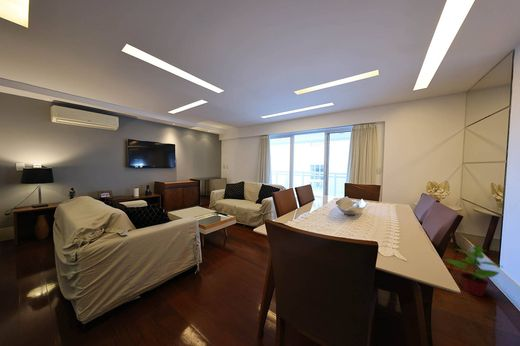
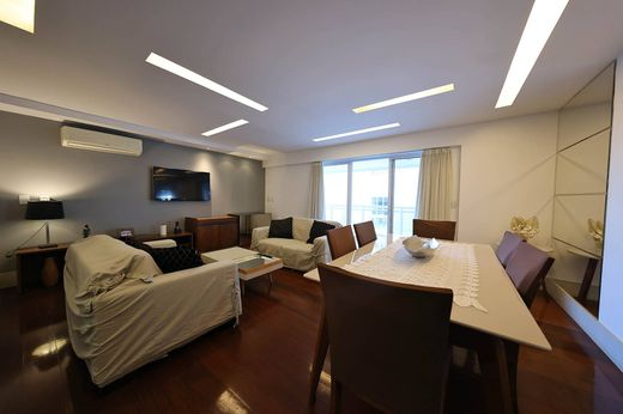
- potted plant [443,244,503,297]
